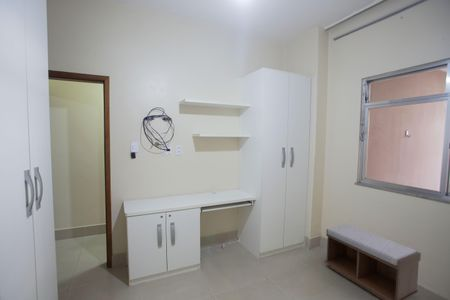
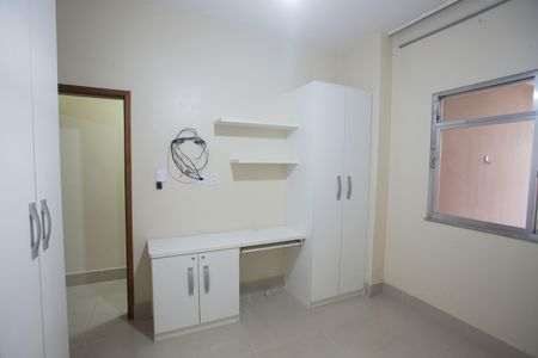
- bench [324,224,422,300]
